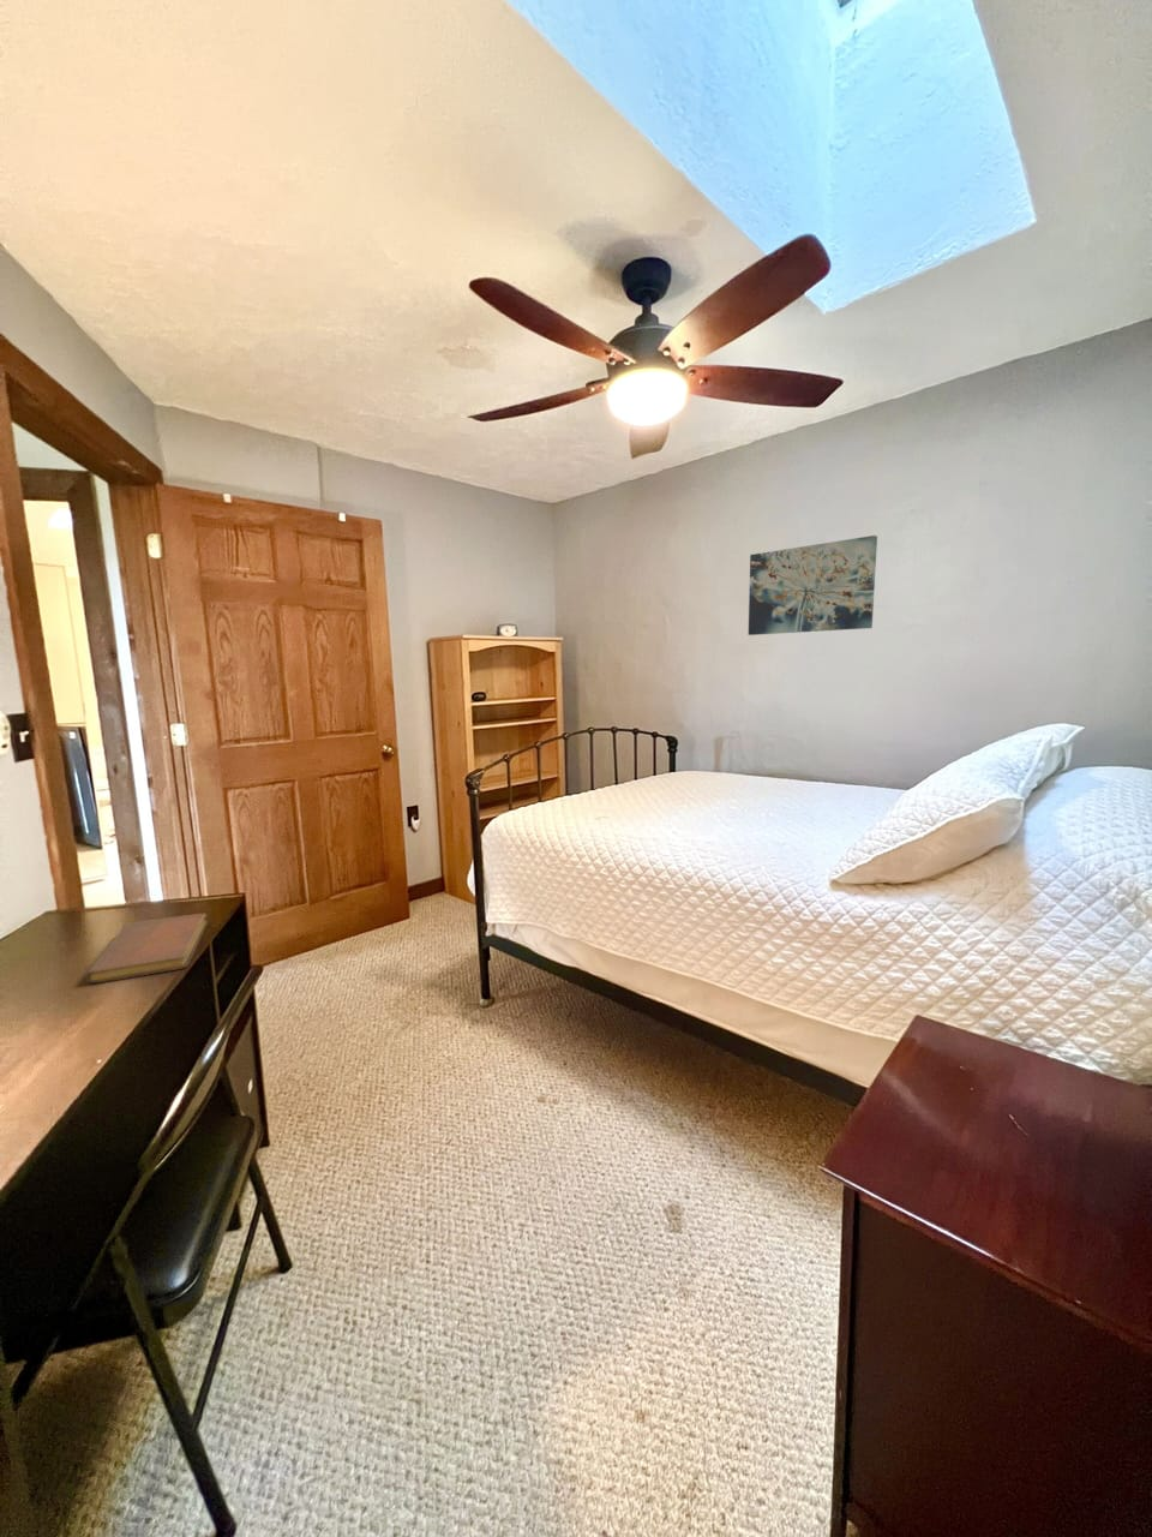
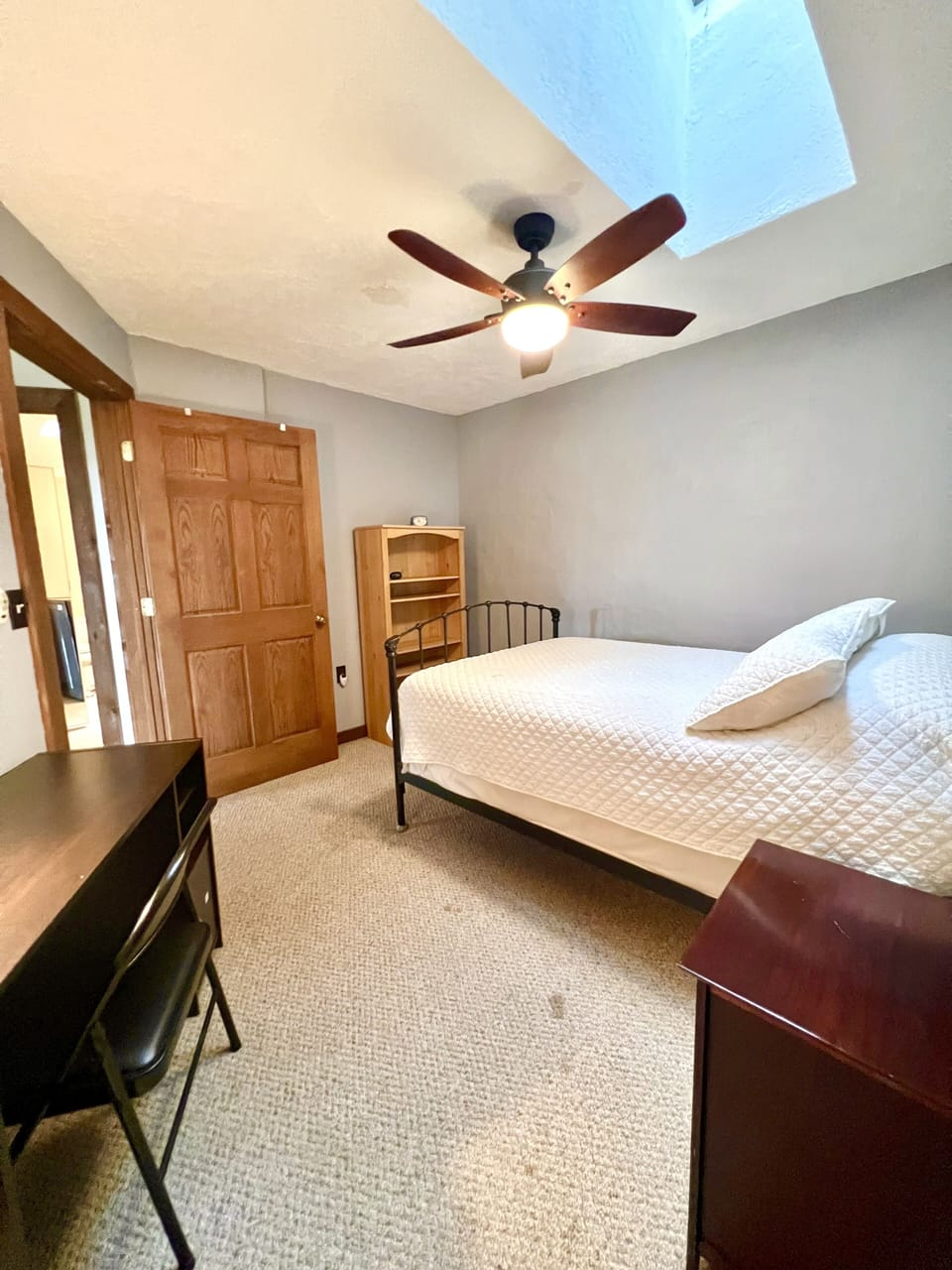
- wall art [748,535,879,637]
- notebook [85,913,209,985]
